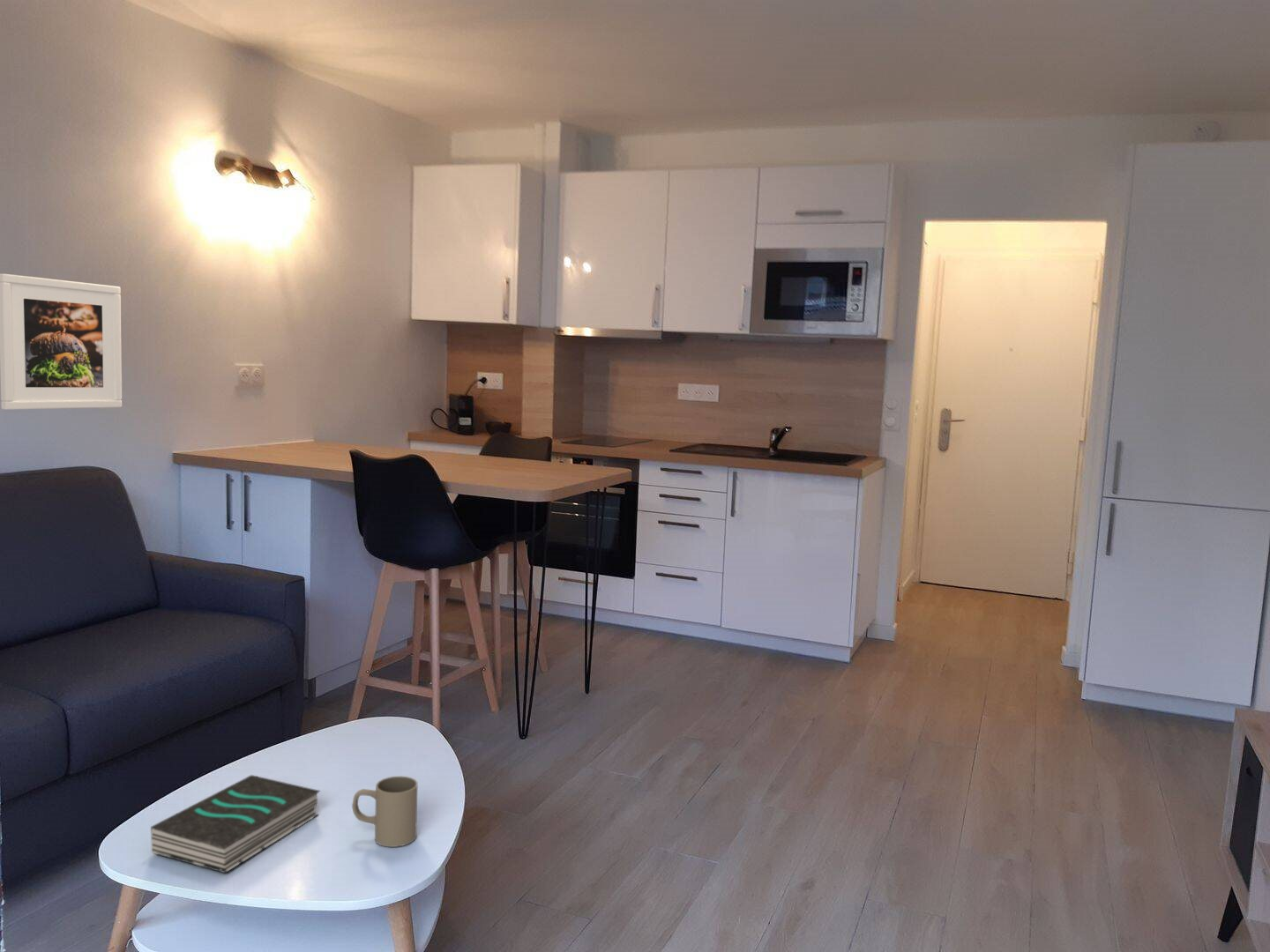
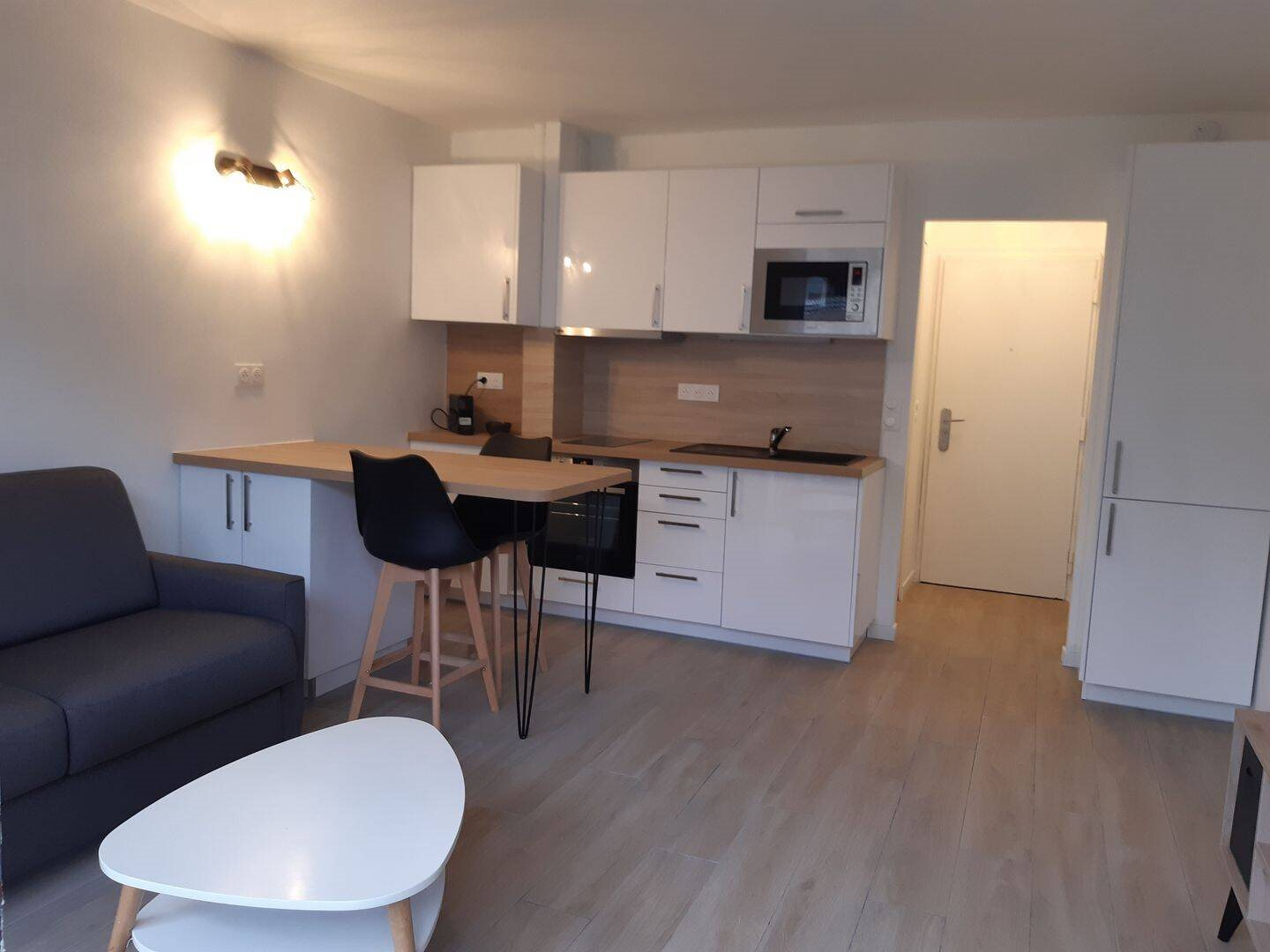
- book [150,774,321,874]
- mug [351,776,418,848]
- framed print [0,272,123,411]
